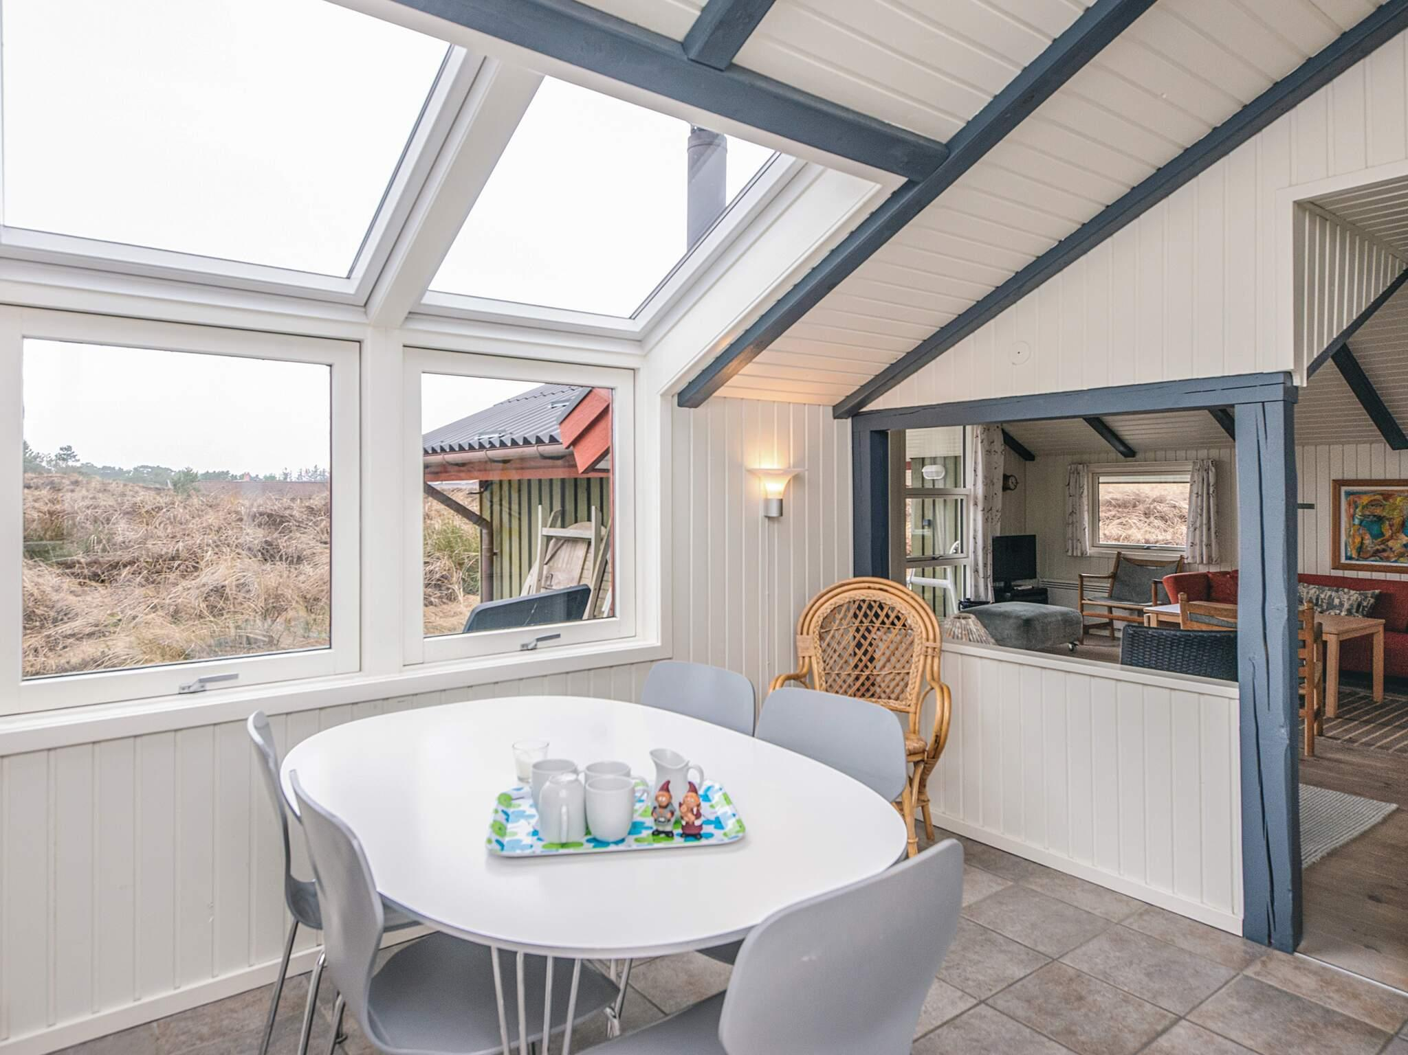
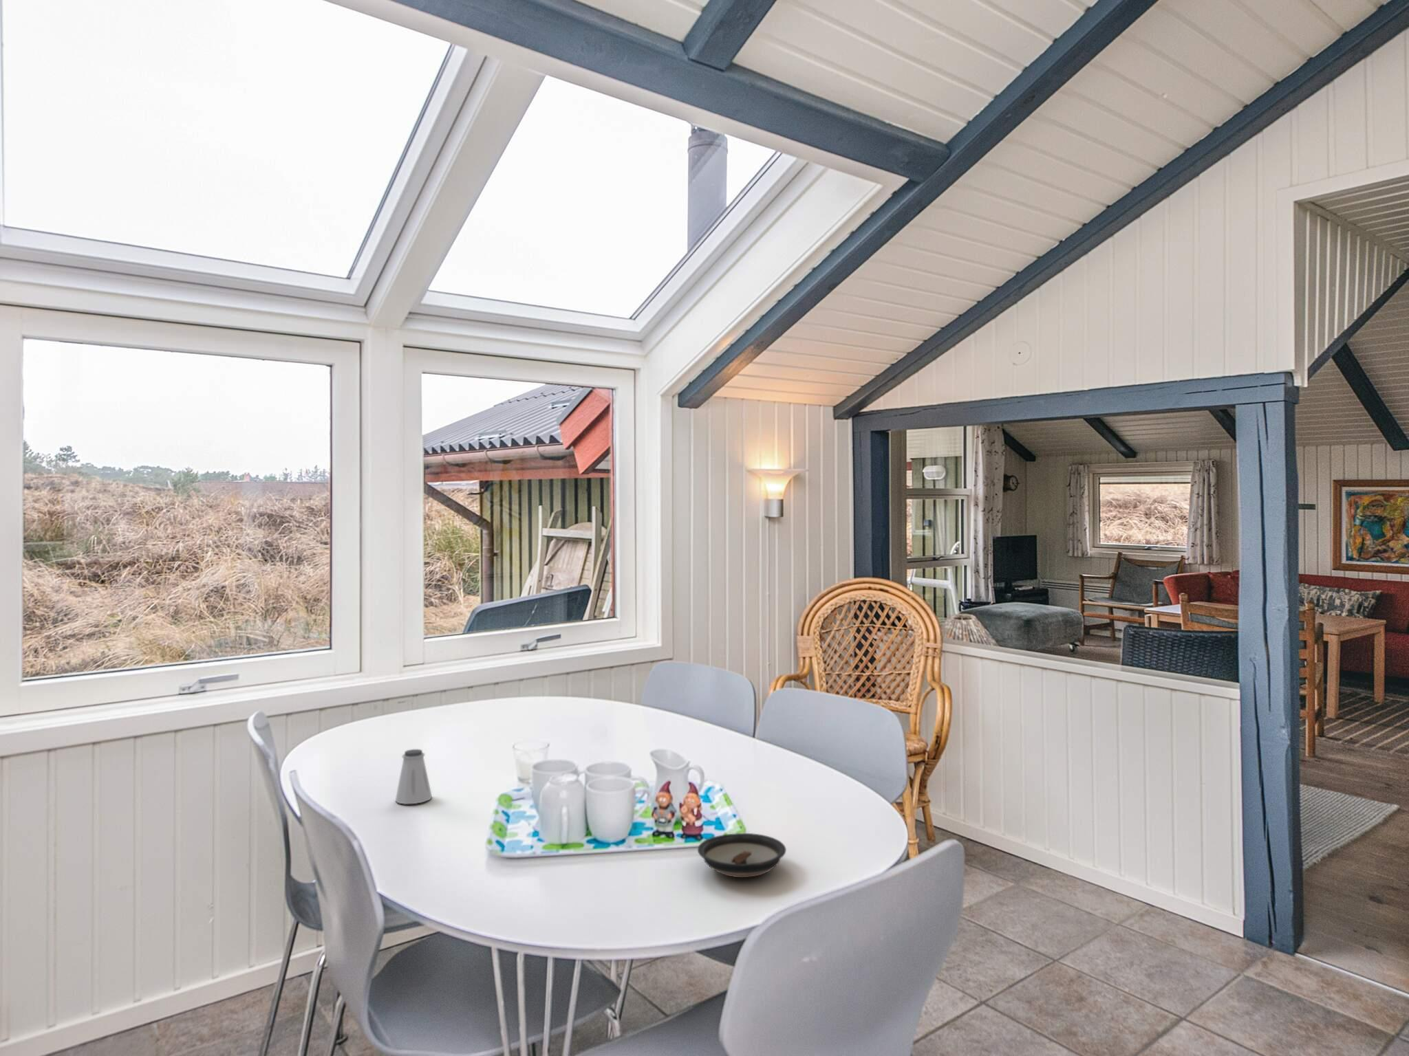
+ saltshaker [395,749,433,805]
+ saucer [697,833,787,877]
